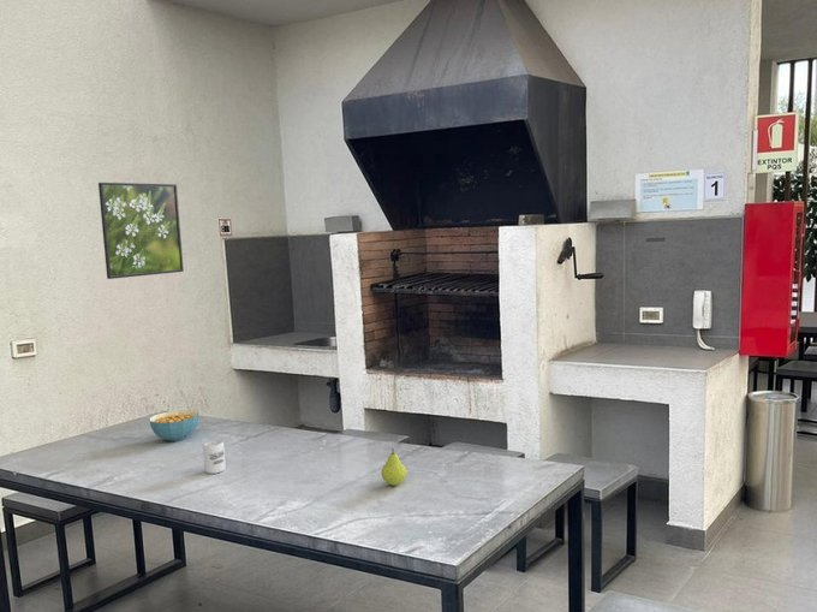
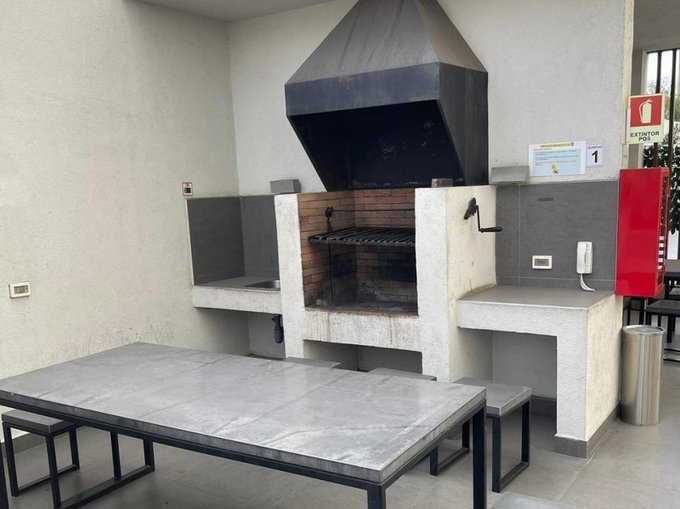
- cup [202,439,227,475]
- fruit [380,450,407,487]
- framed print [97,182,185,280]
- cereal bowl [148,409,201,442]
